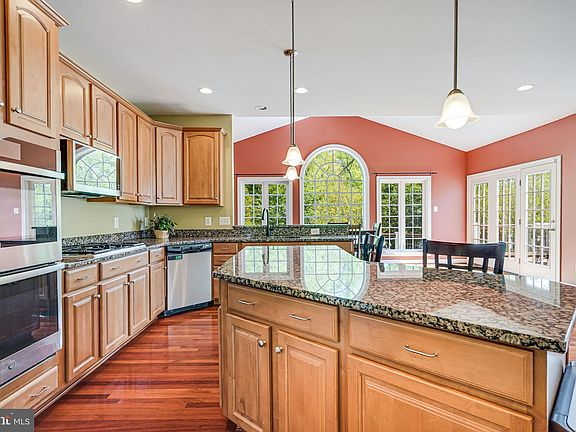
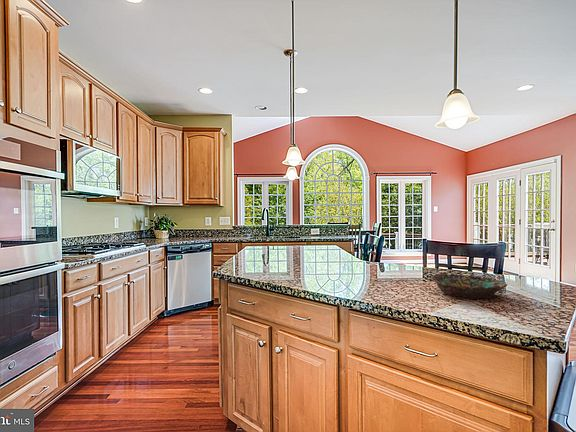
+ bowl [431,273,509,299]
